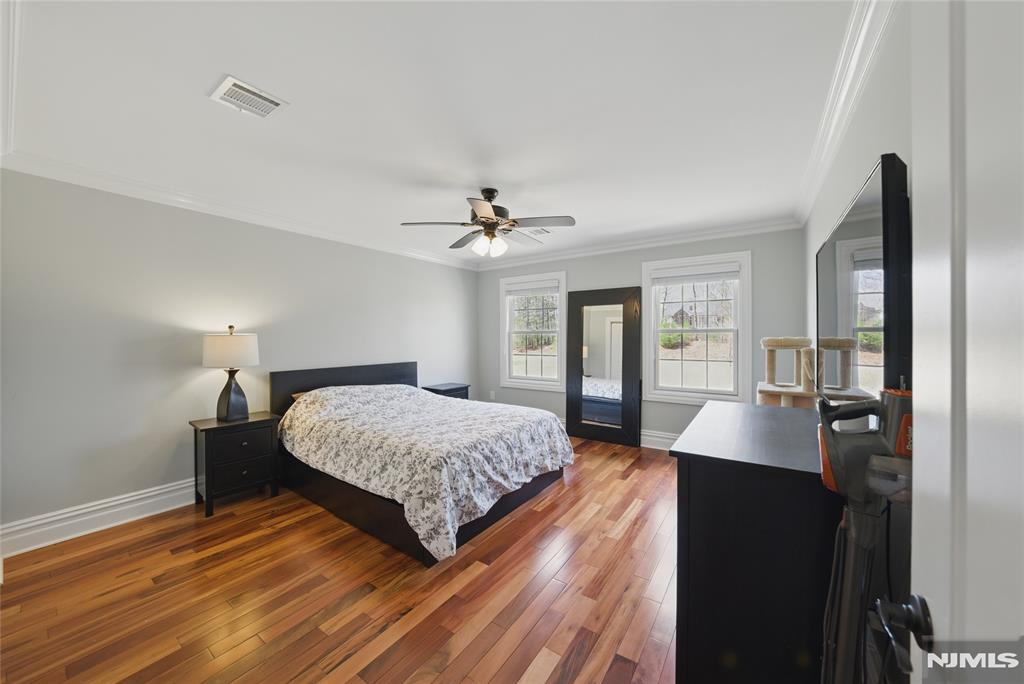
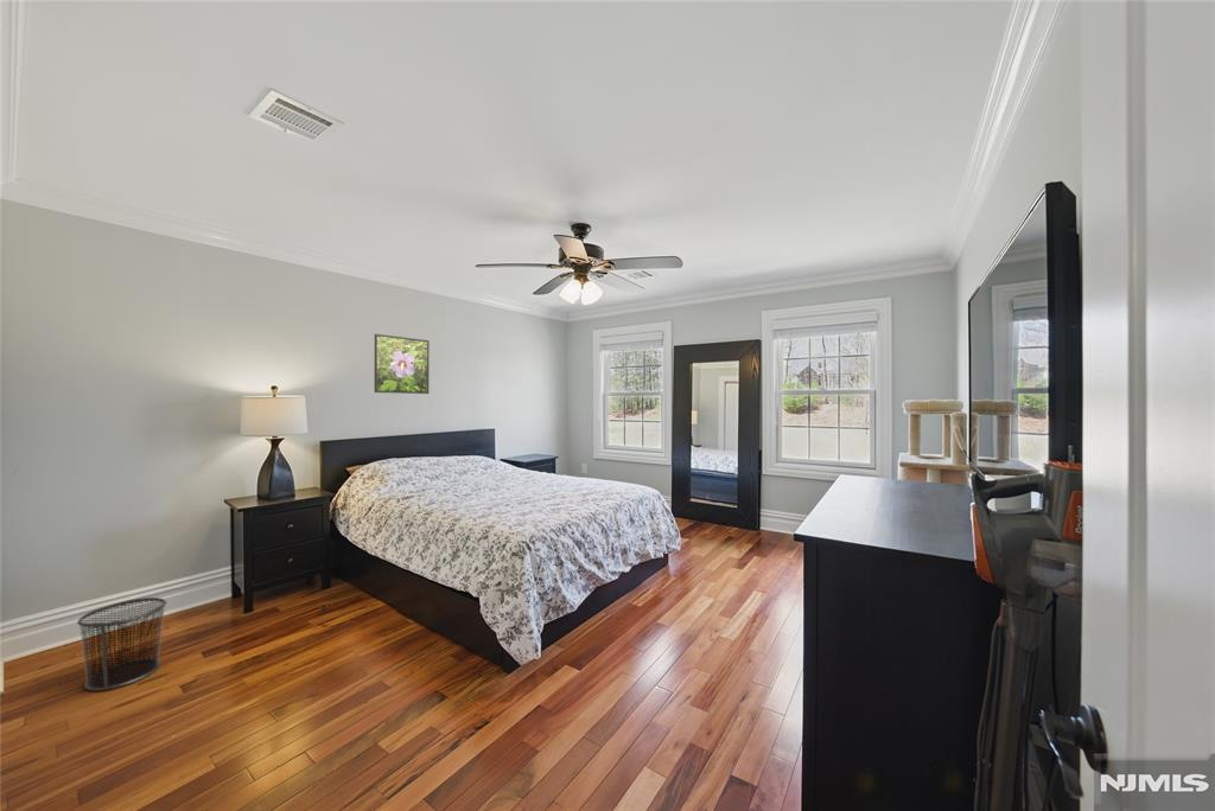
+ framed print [374,333,431,395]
+ waste bin [76,596,167,691]
